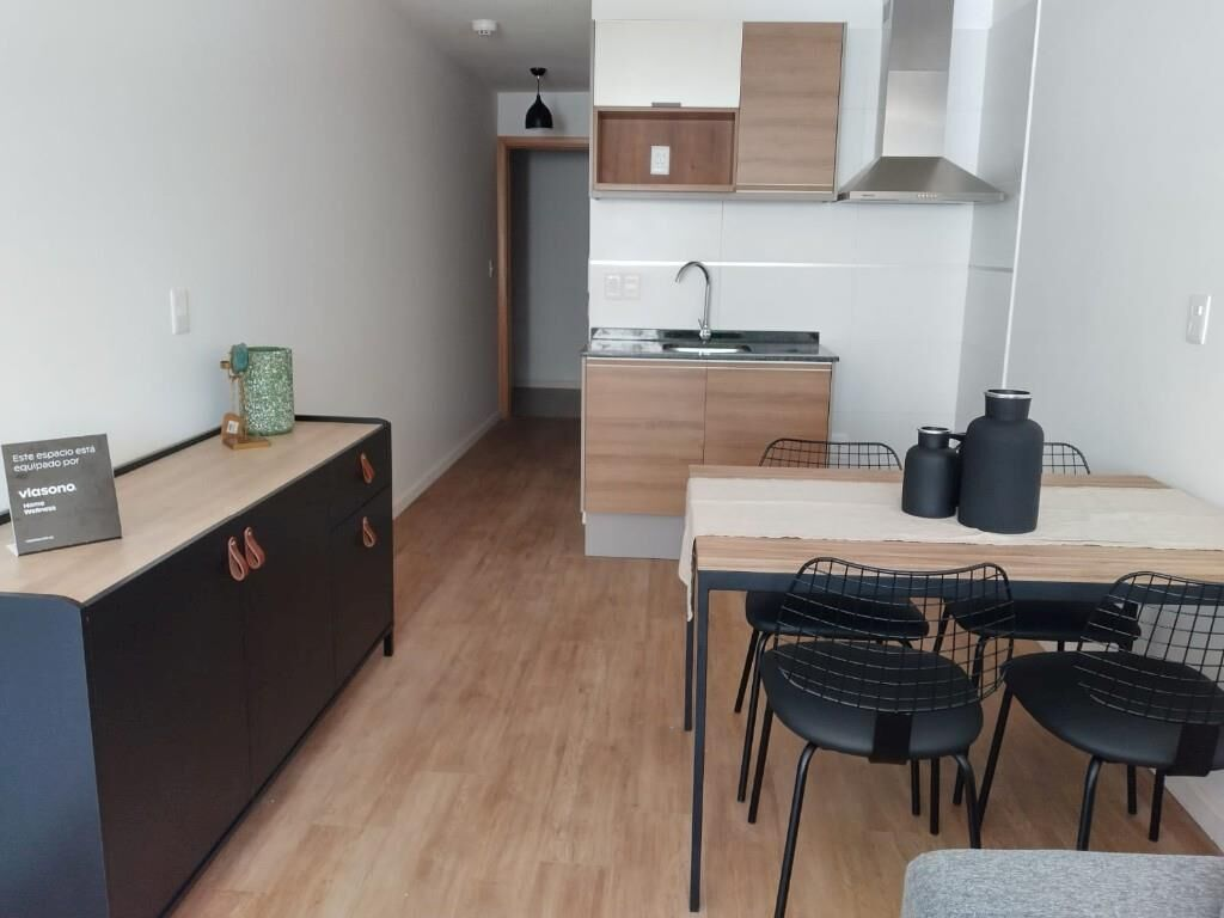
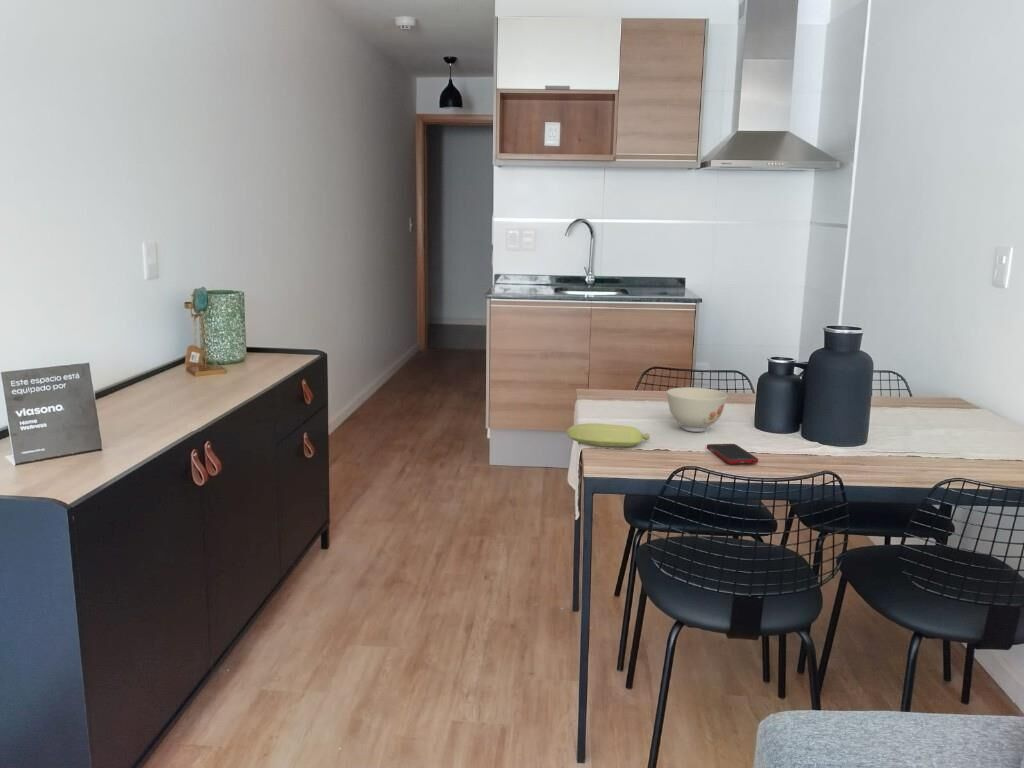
+ bowl [666,386,728,433]
+ banana [566,422,651,448]
+ cell phone [706,443,759,465]
